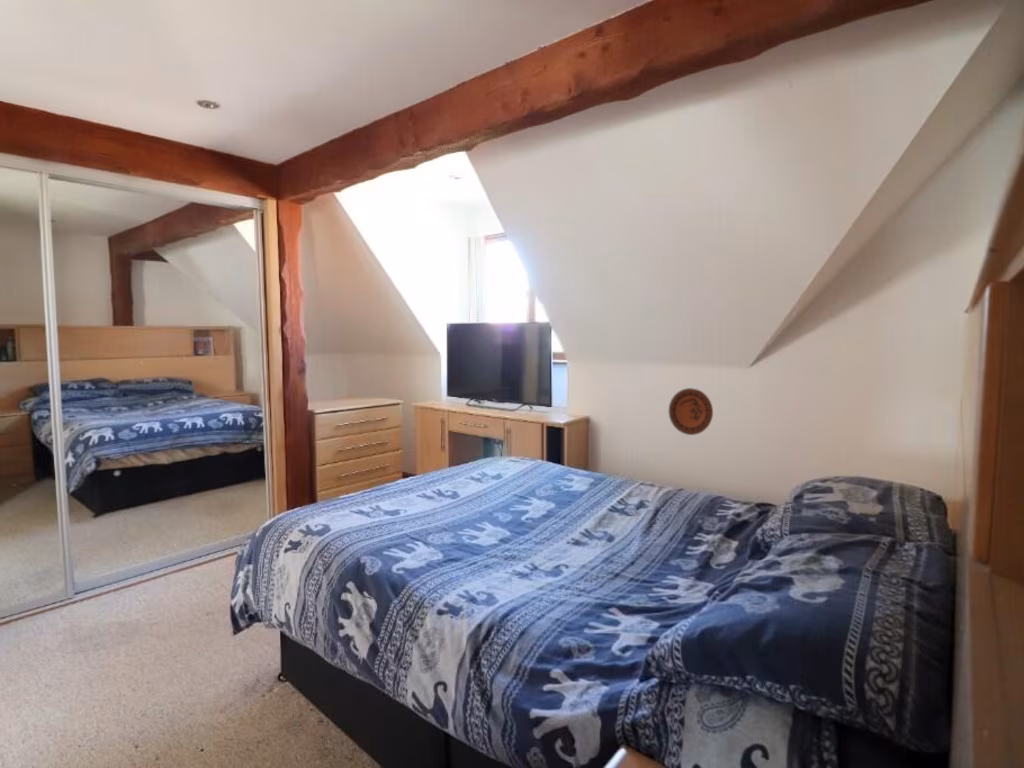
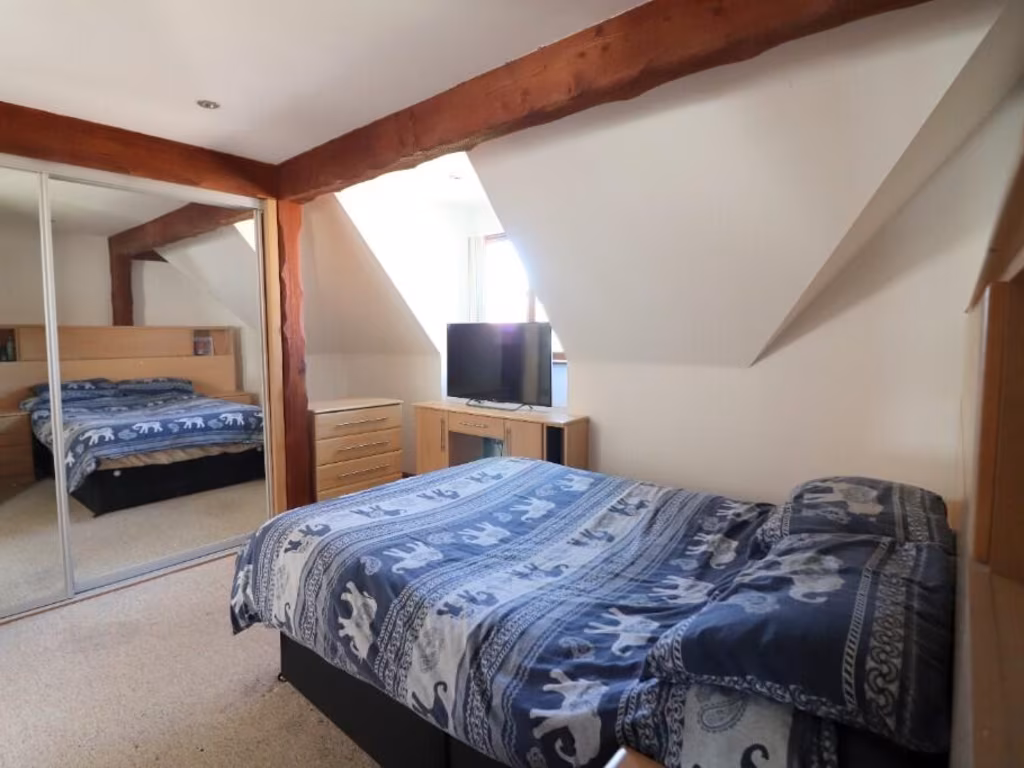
- decorative plate [668,387,714,436]
